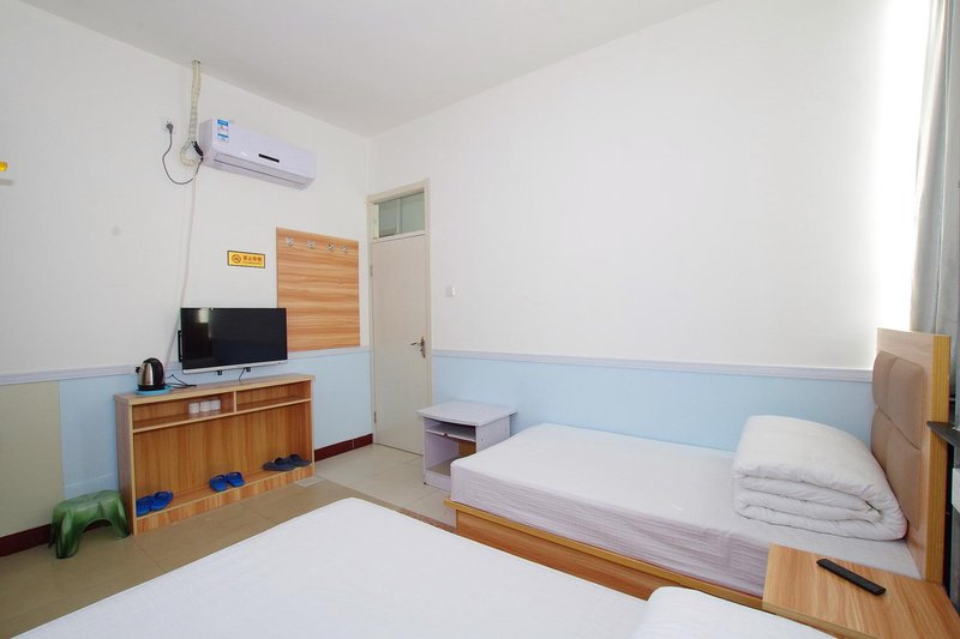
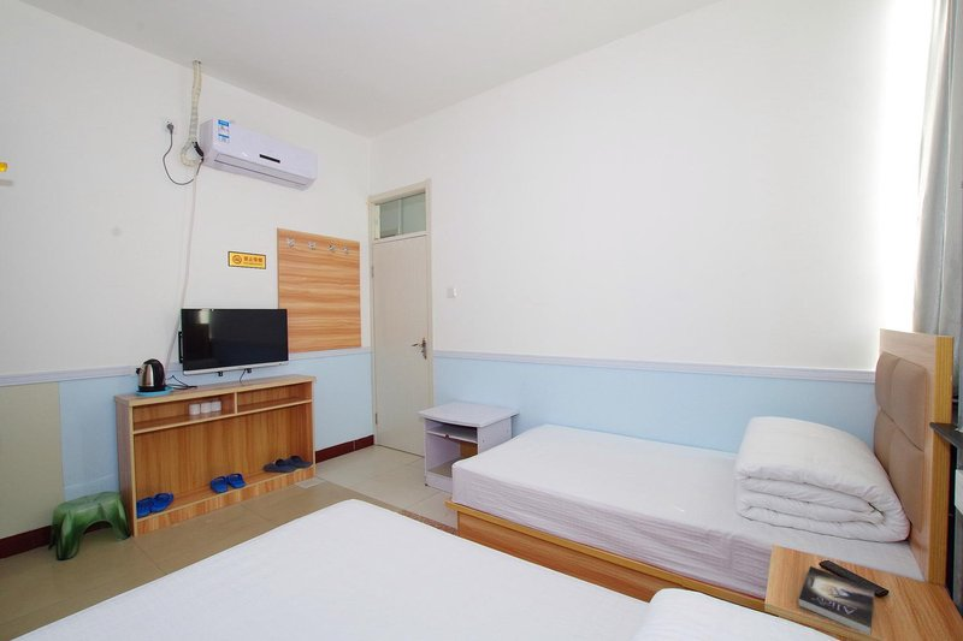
+ book [798,565,875,636]
